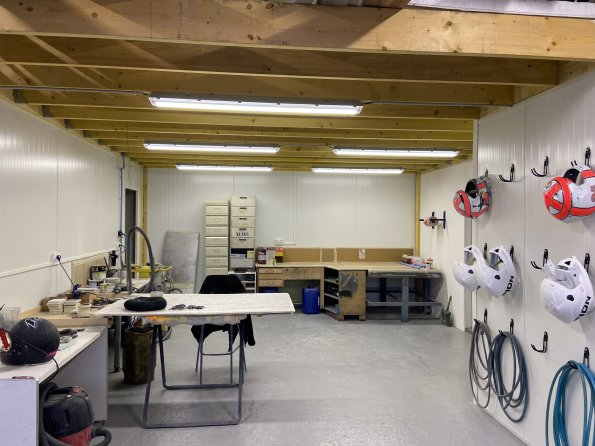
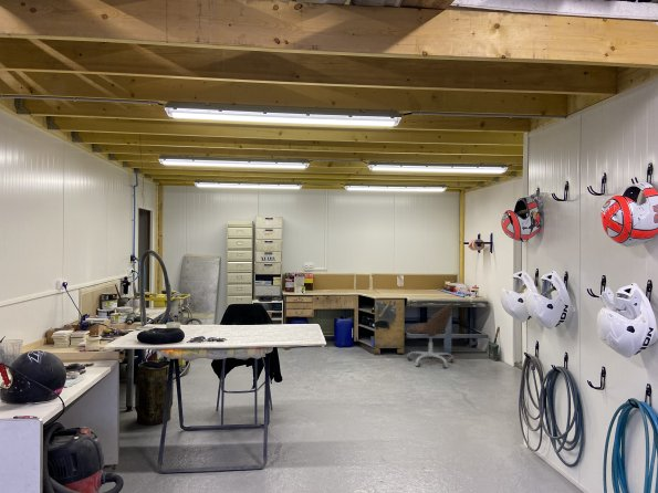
+ office chair [405,302,456,369]
